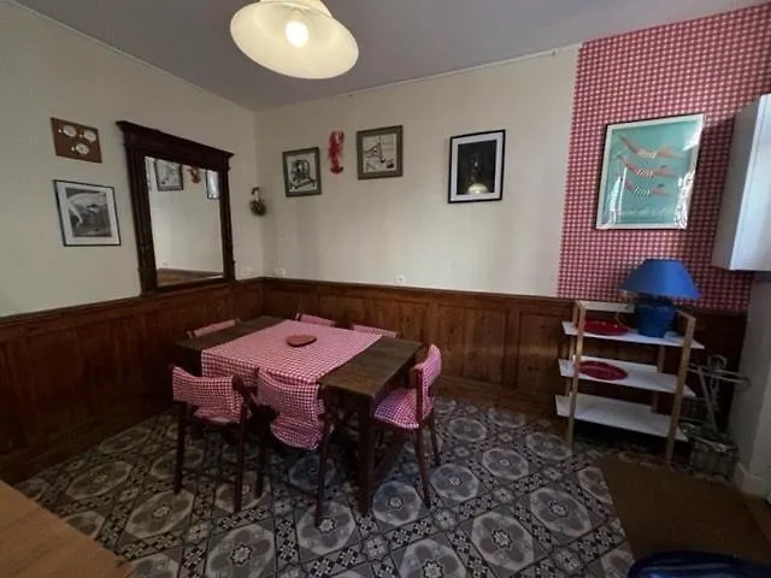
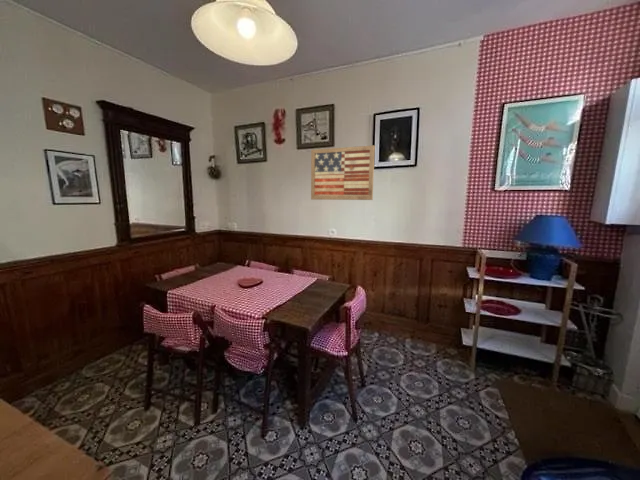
+ wall art [310,144,376,201]
